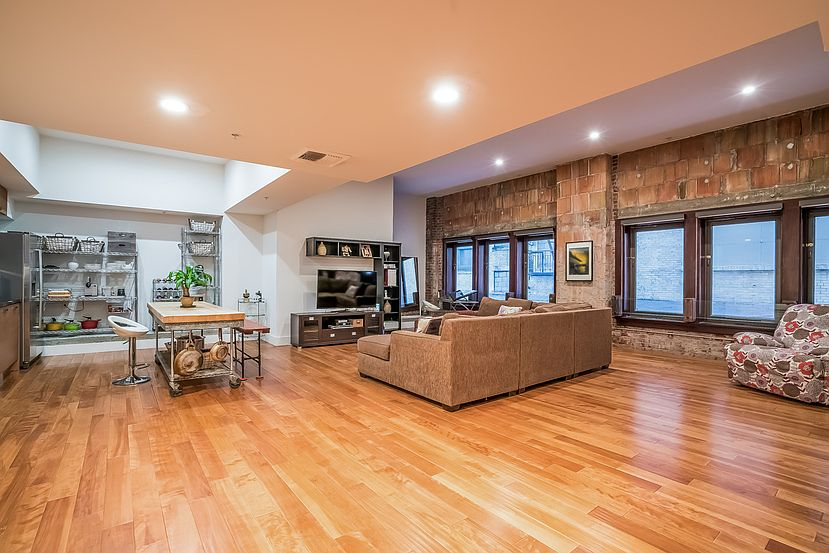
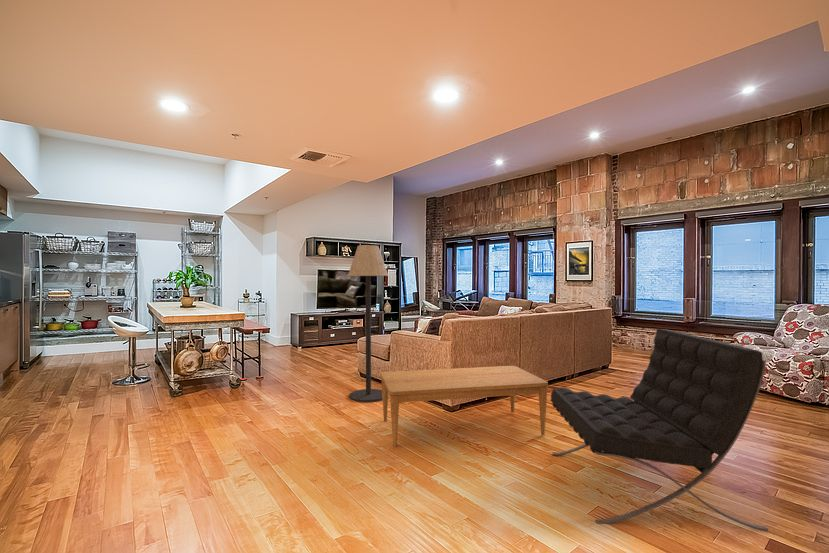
+ lounge chair [550,328,769,532]
+ coffee table [380,365,549,448]
+ floor lamp [347,244,389,403]
